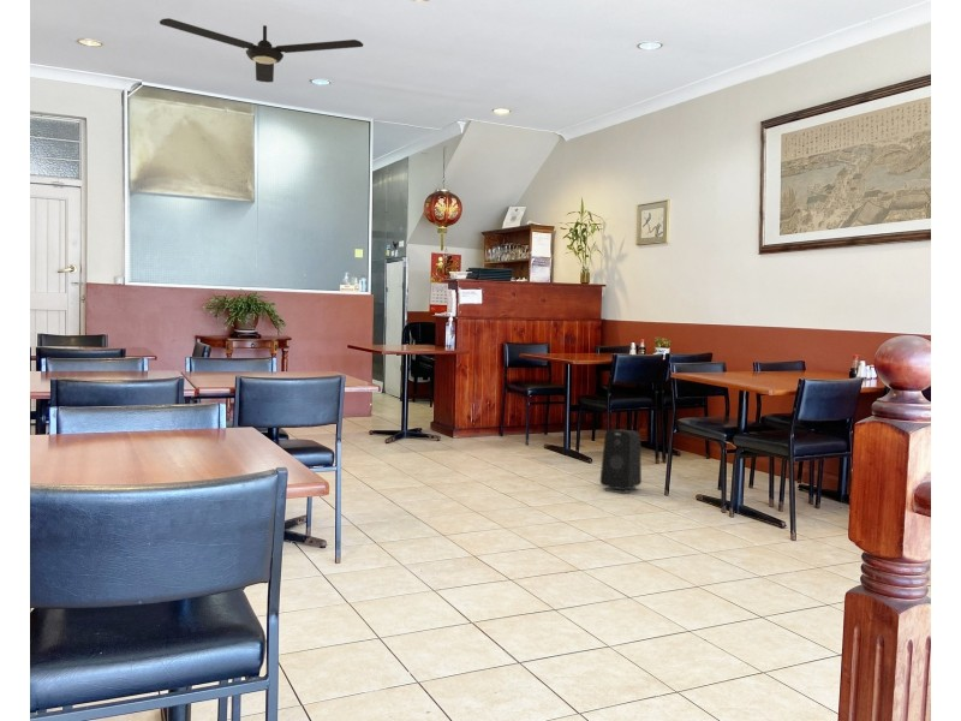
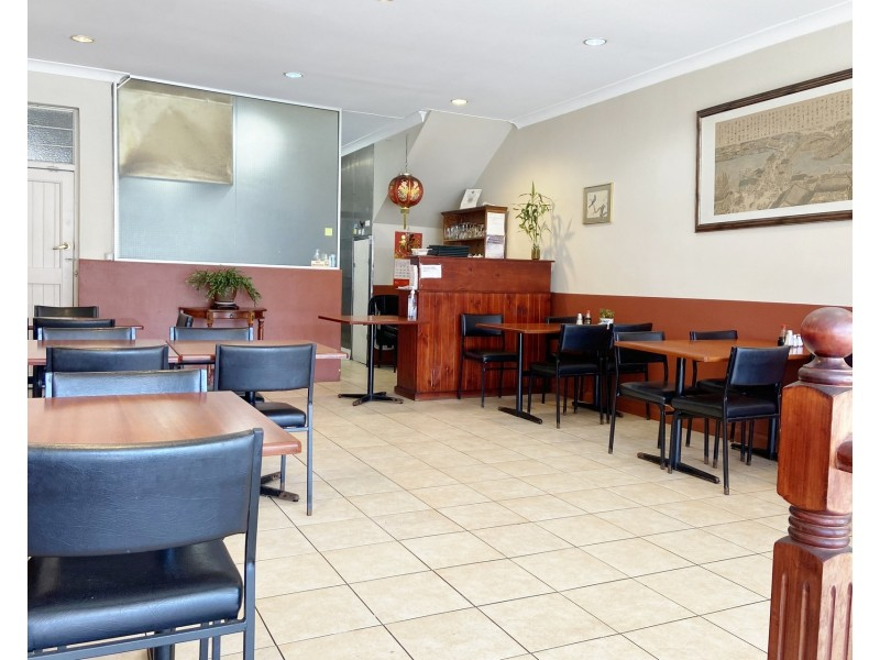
- ceiling fan [159,17,364,83]
- speaker [599,429,643,494]
